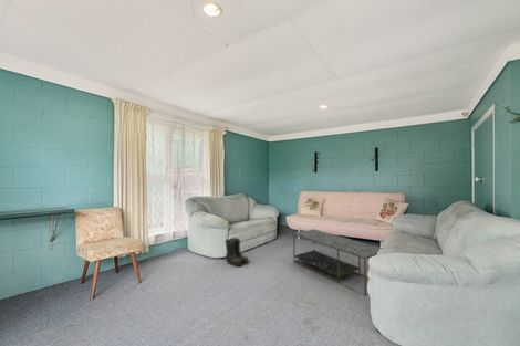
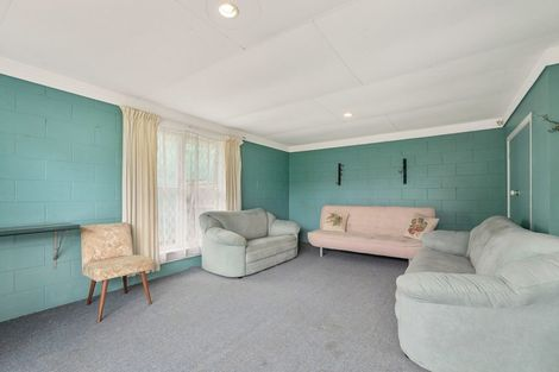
- coffee table [292,228,383,296]
- boots [223,237,250,268]
